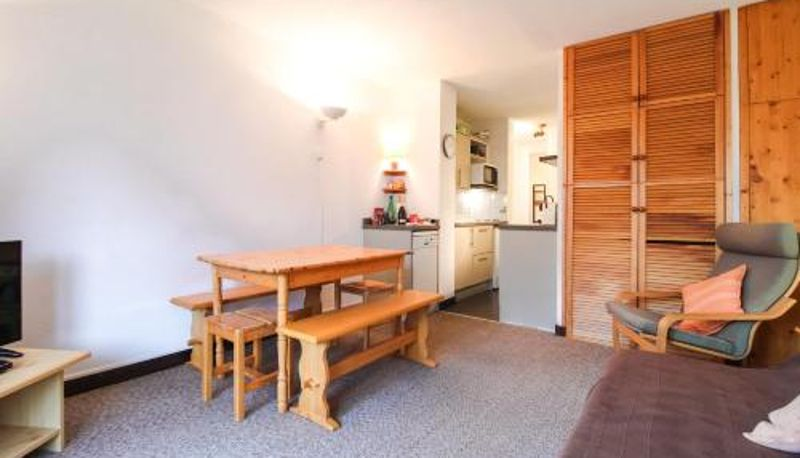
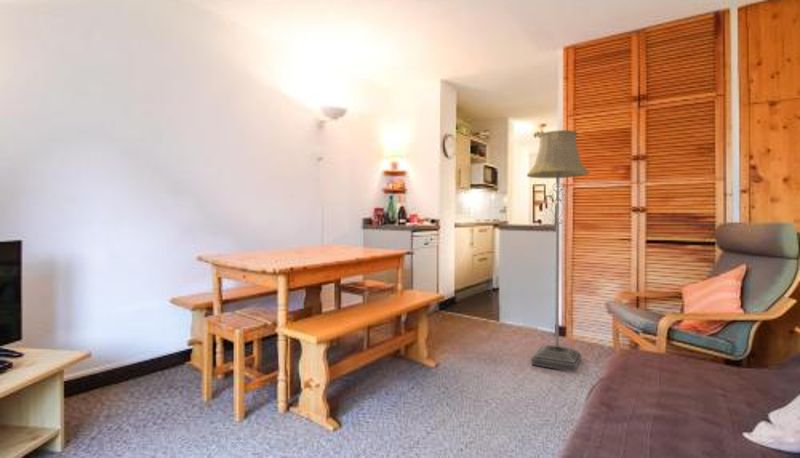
+ floor lamp [526,129,591,373]
